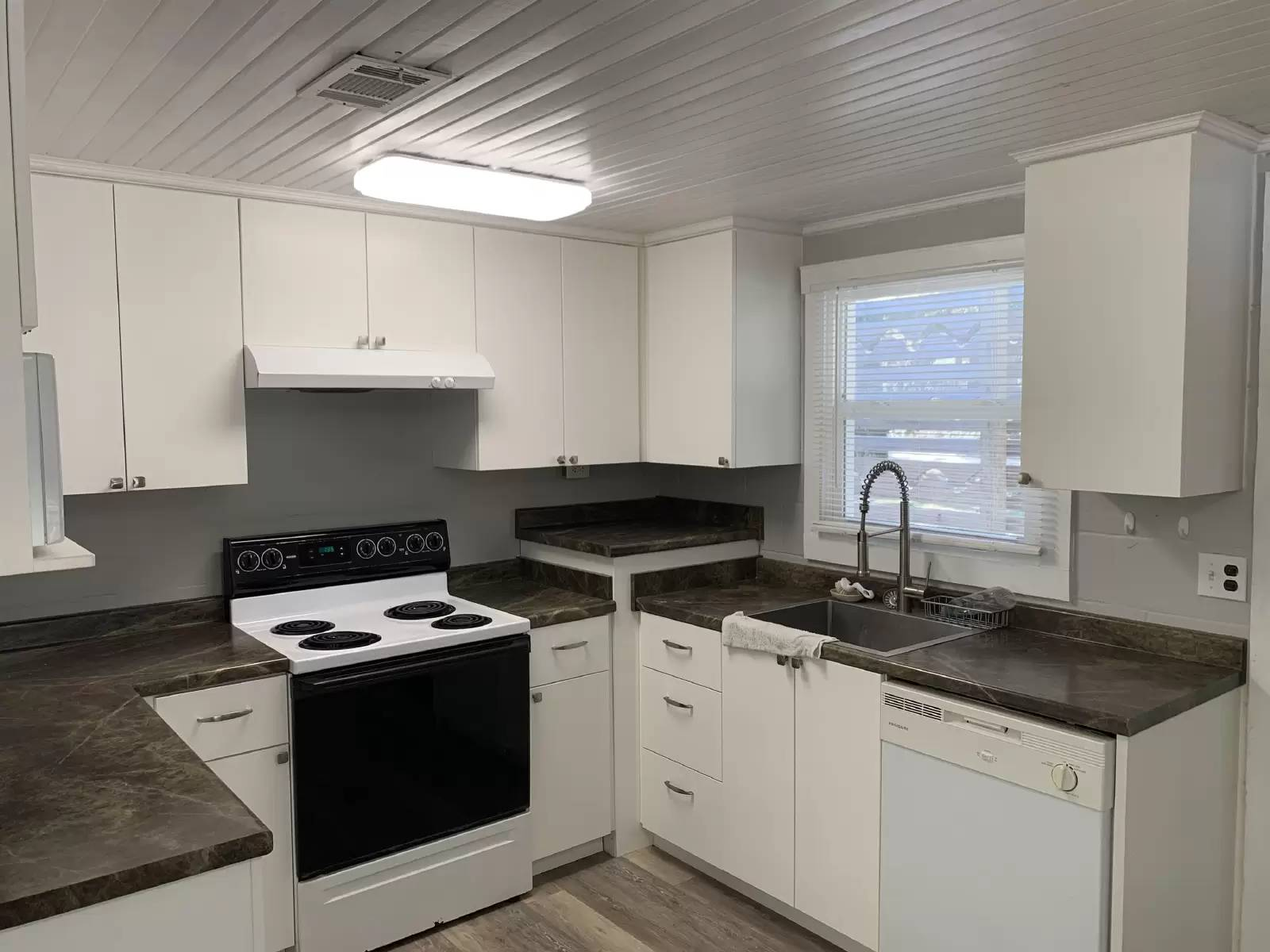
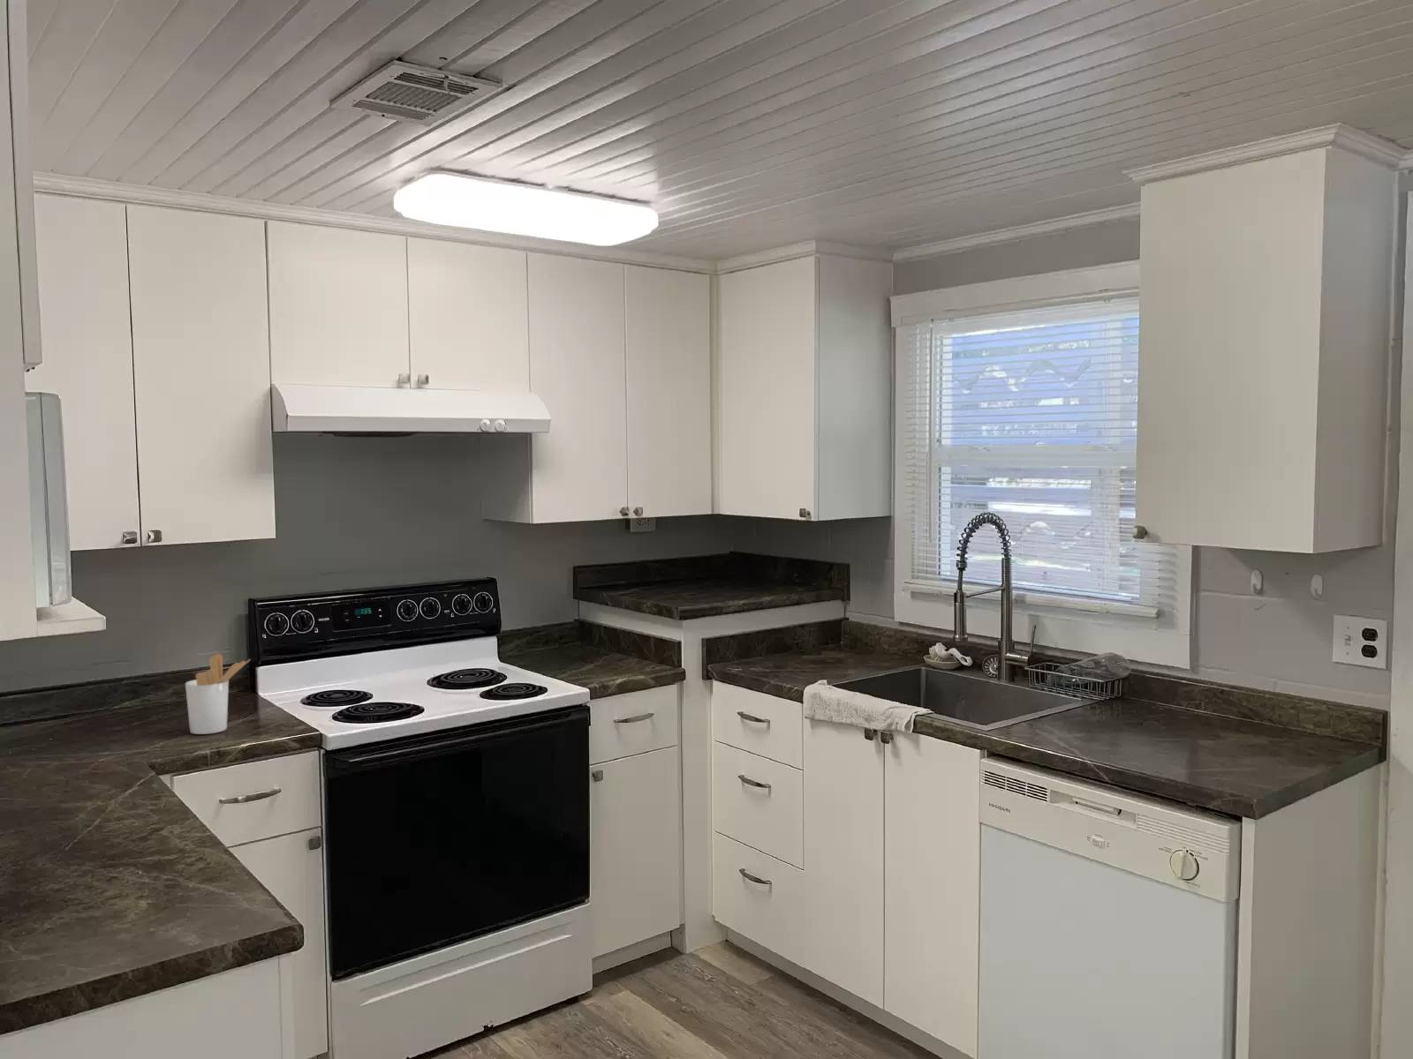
+ utensil holder [185,653,251,735]
